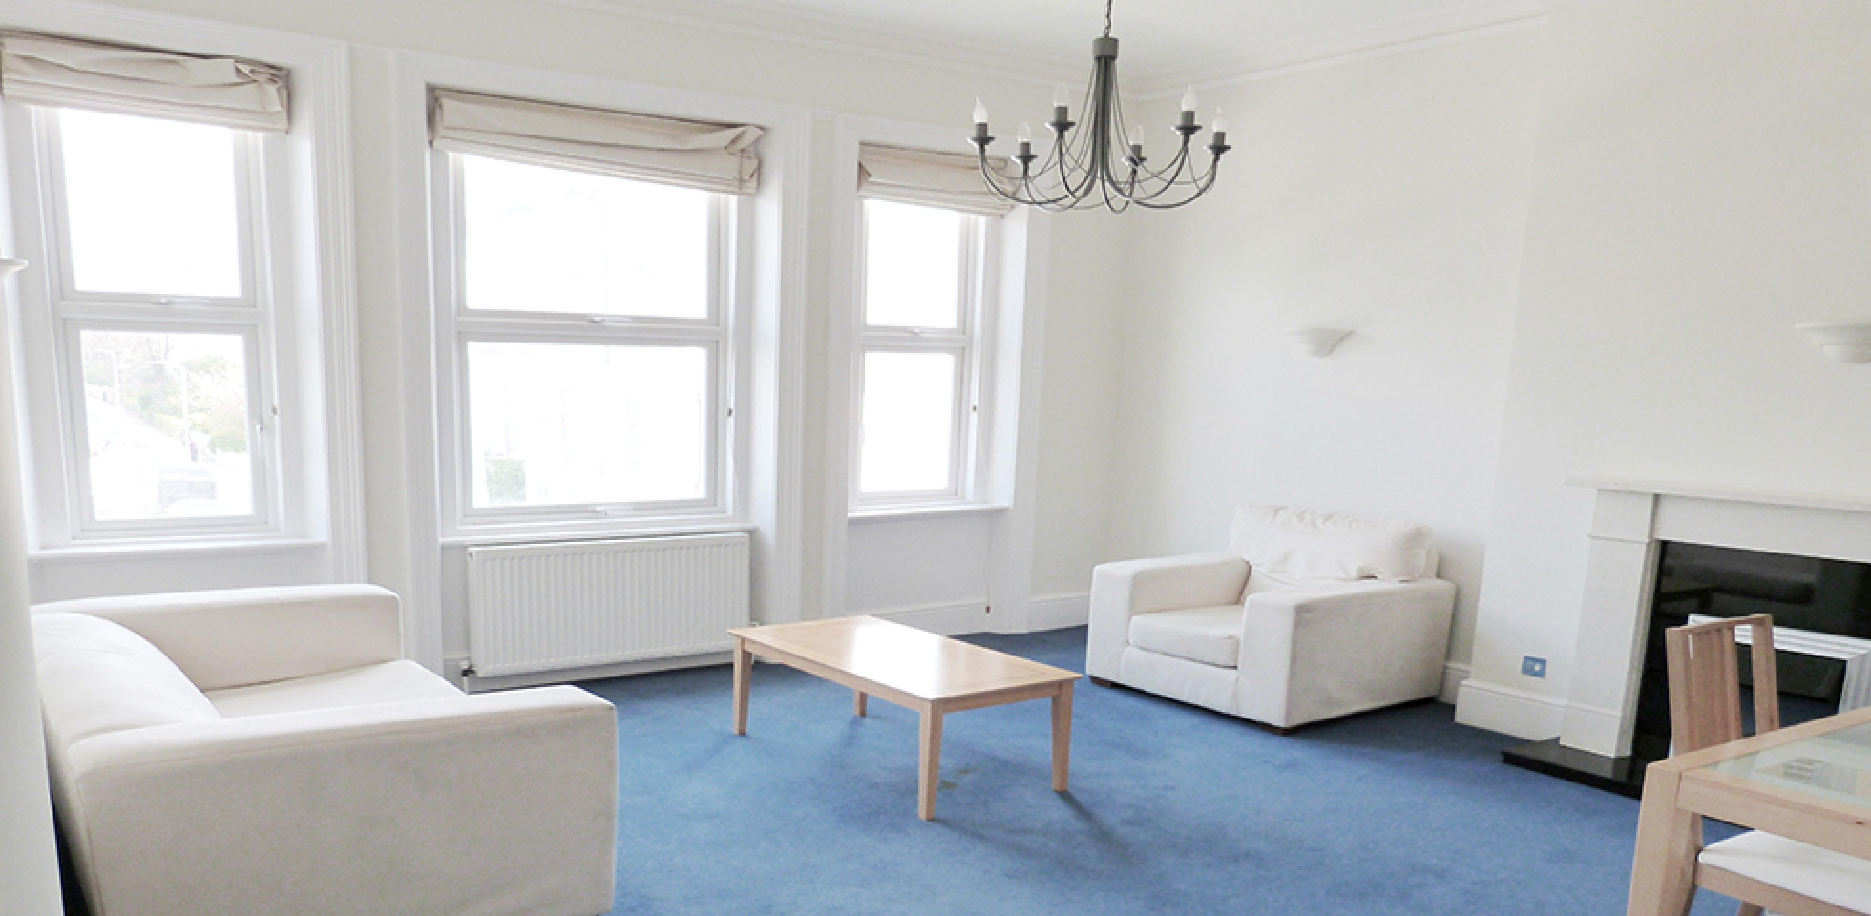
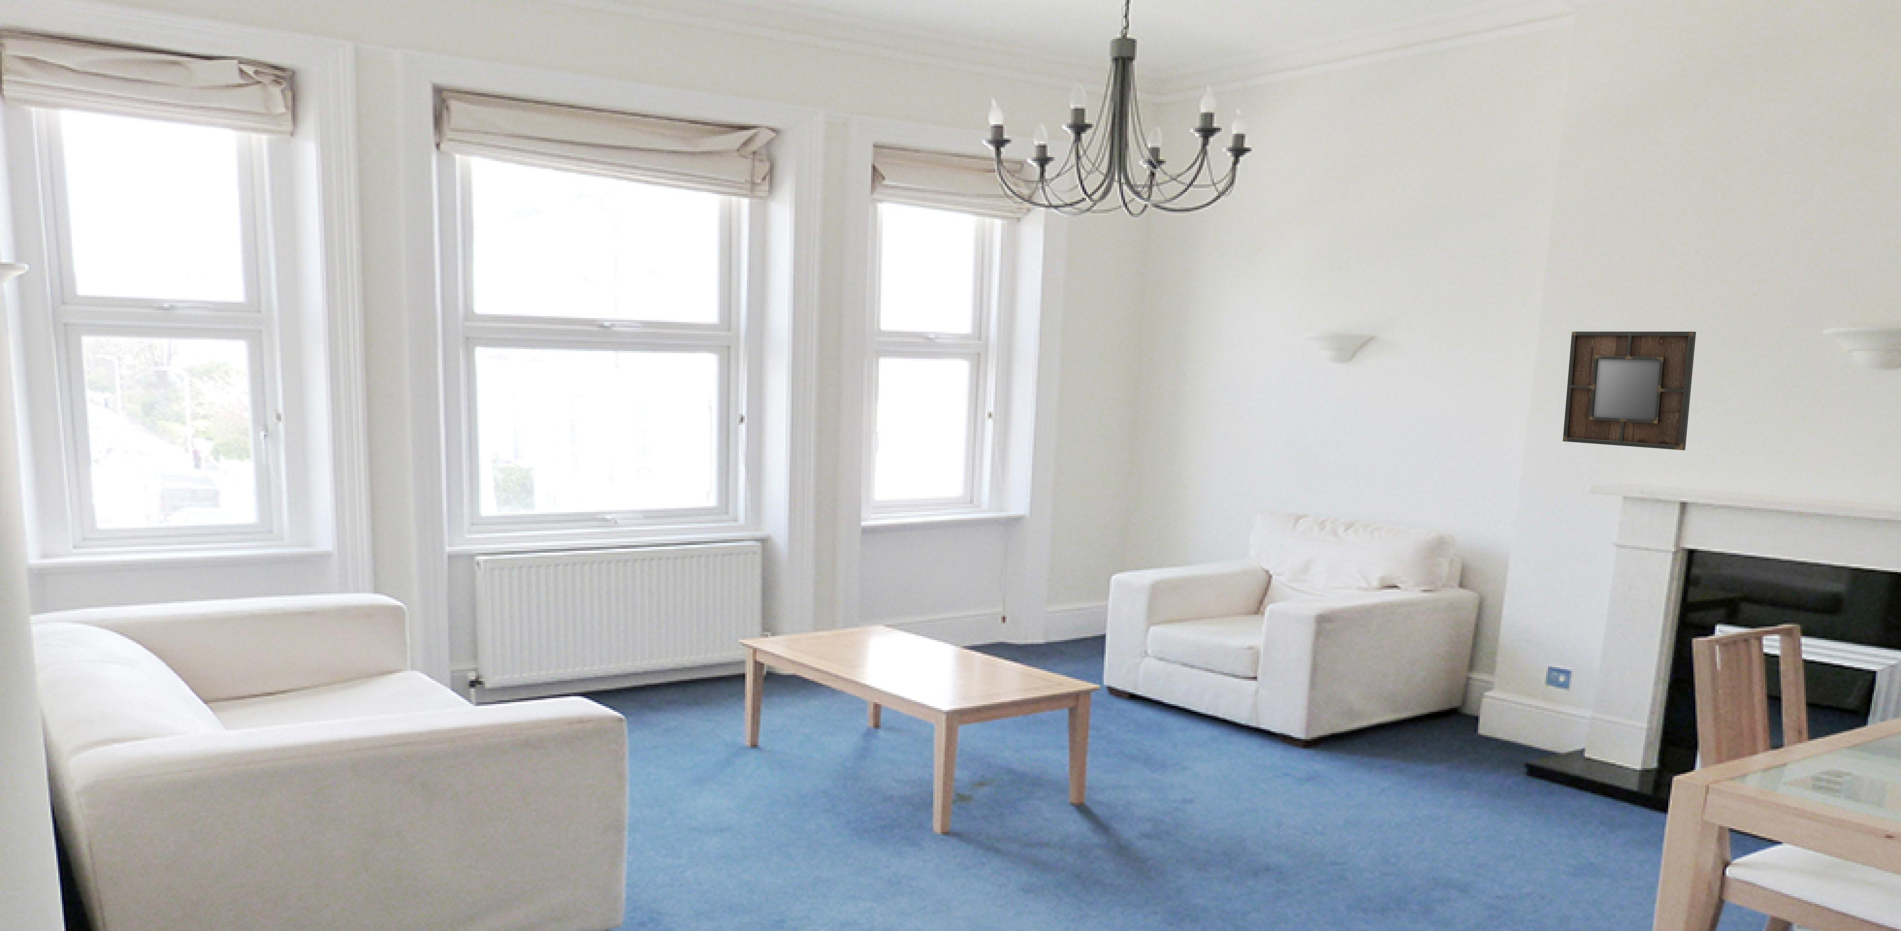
+ home mirror [1563,331,1696,451]
